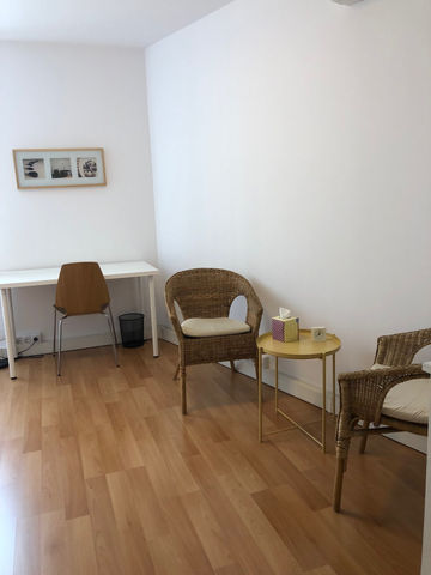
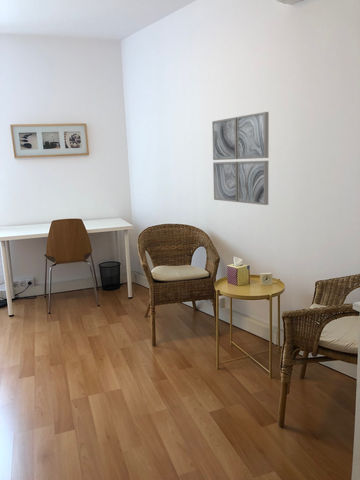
+ wall art [211,111,270,206]
